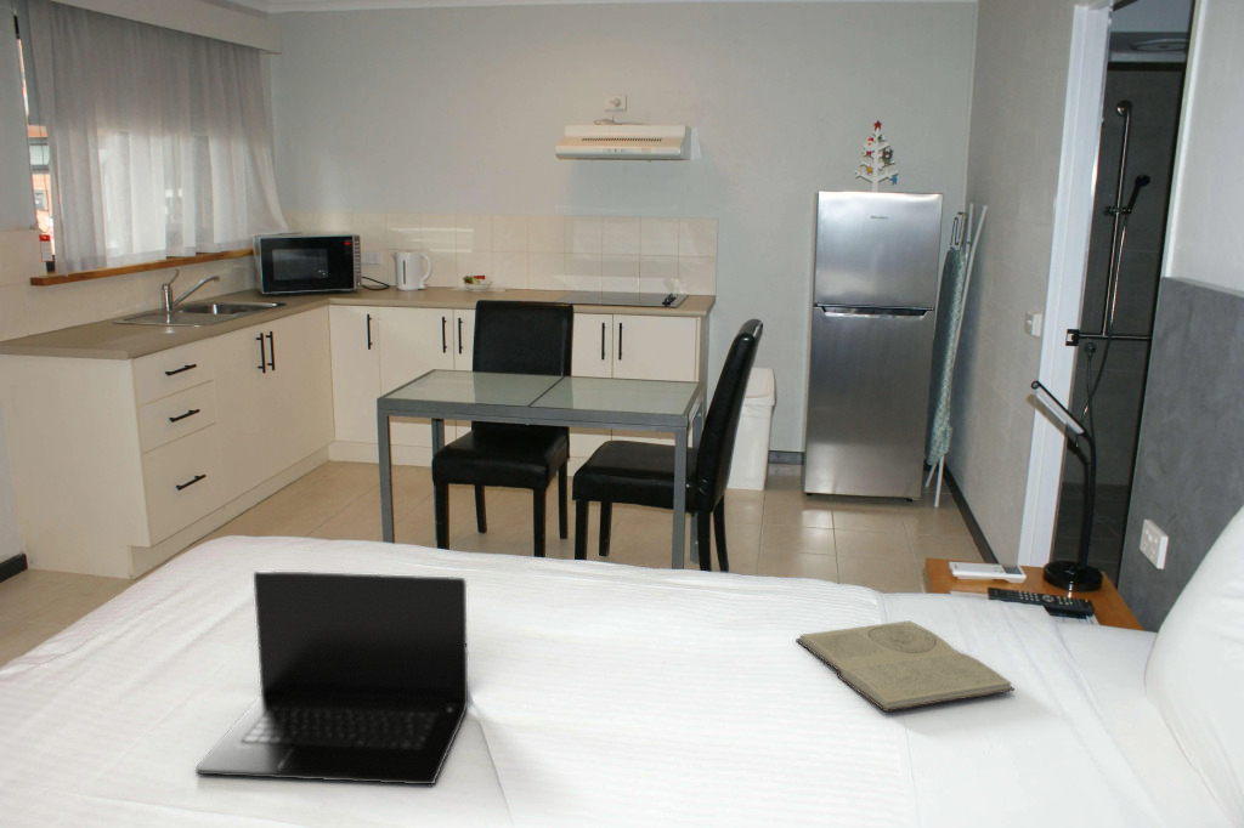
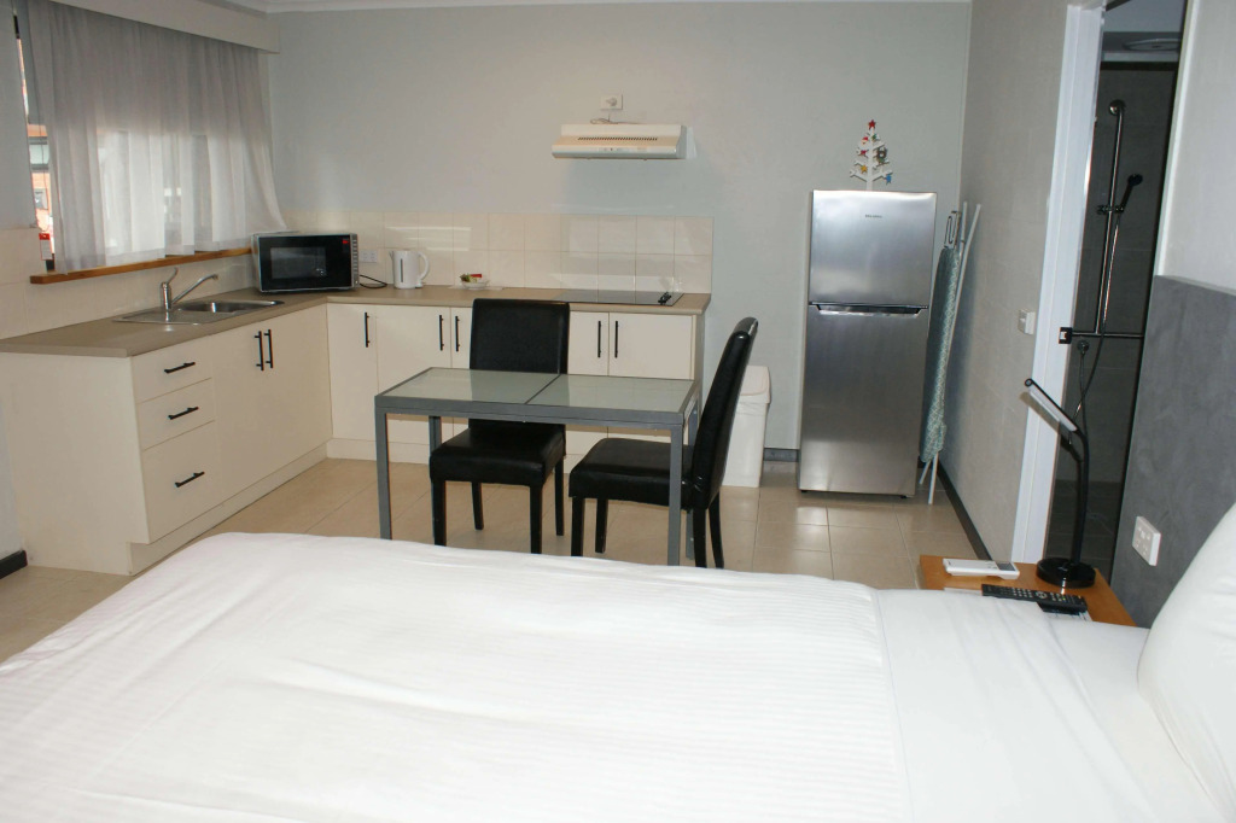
- book [795,619,1016,713]
- laptop [194,569,469,786]
